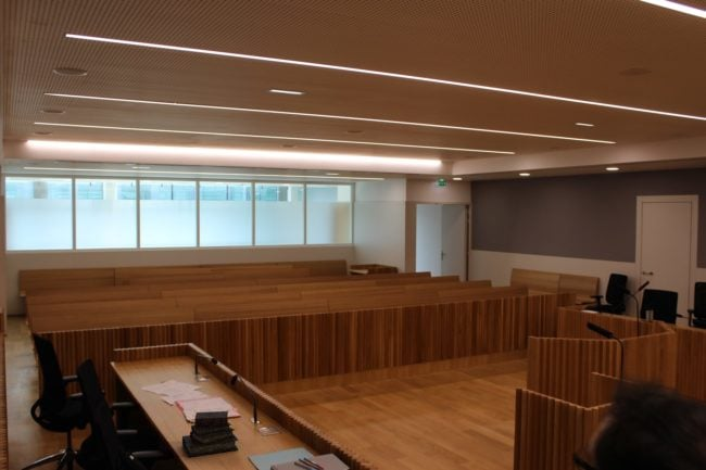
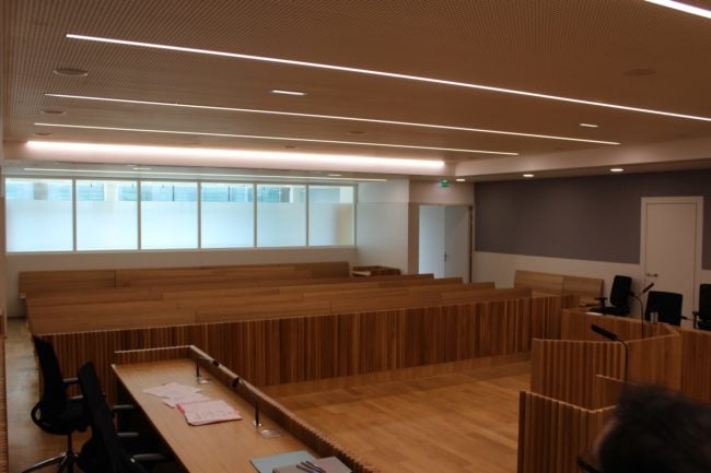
- diary [181,410,239,458]
